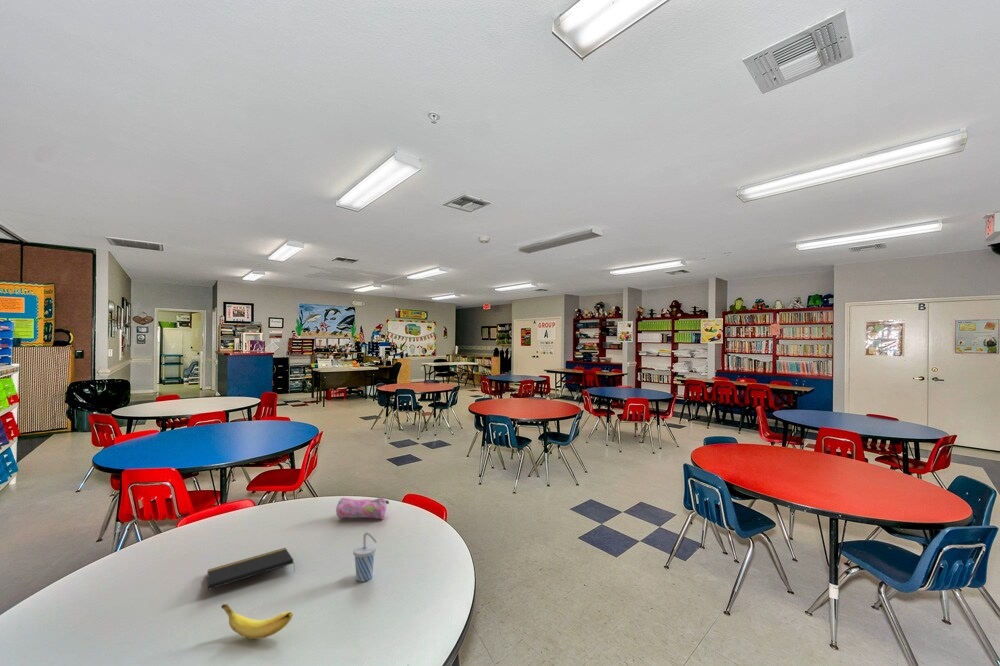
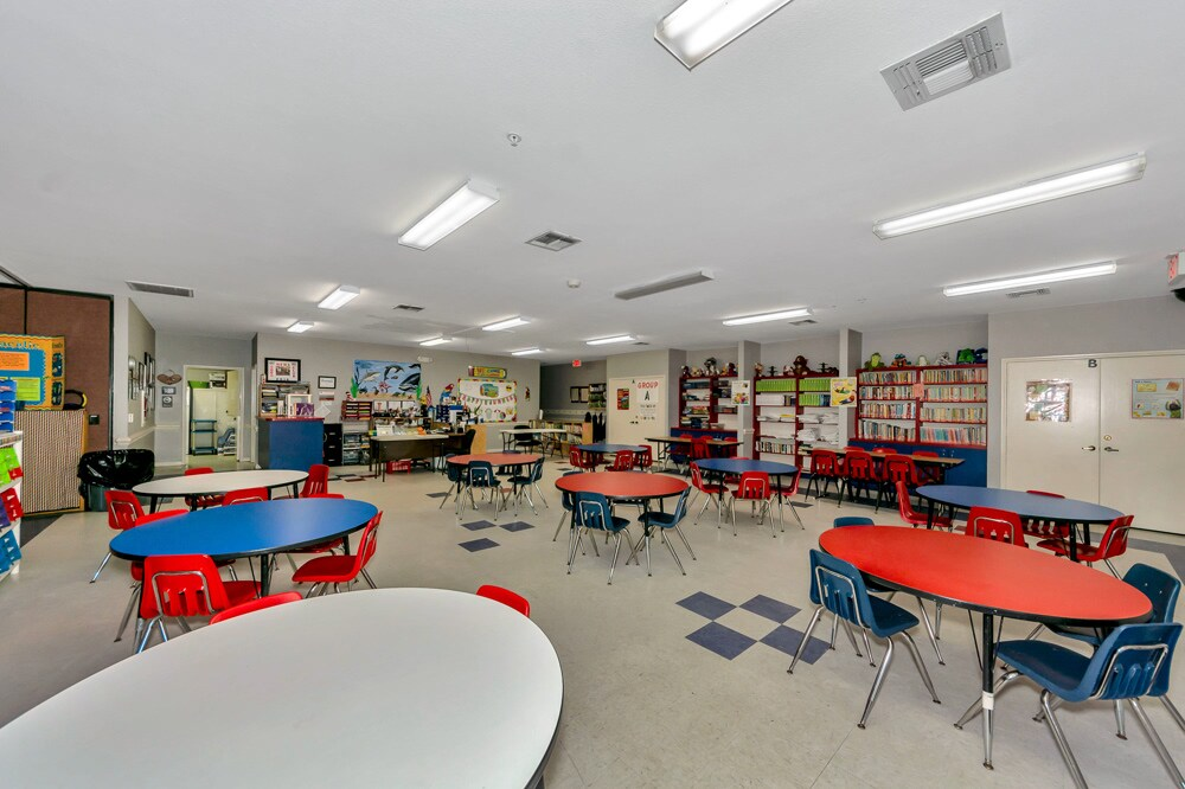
- banana [220,603,294,640]
- notepad [206,547,296,591]
- cup [352,531,378,583]
- pencil case [335,497,390,520]
